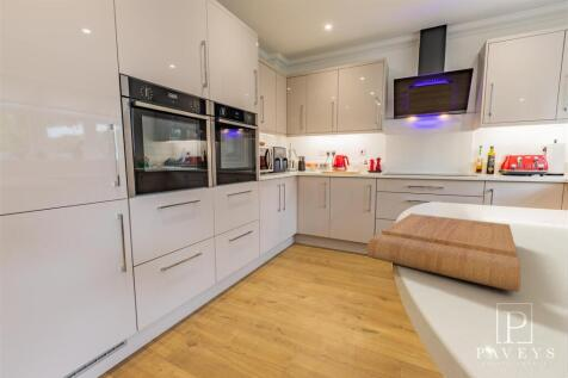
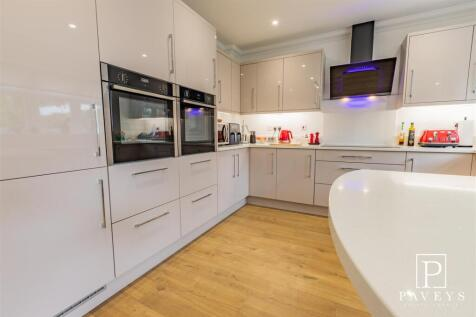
- cutting board [366,212,521,293]
